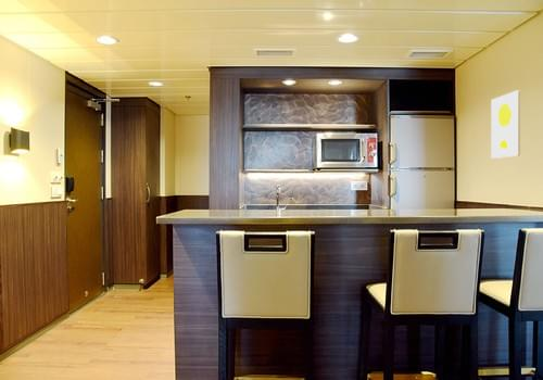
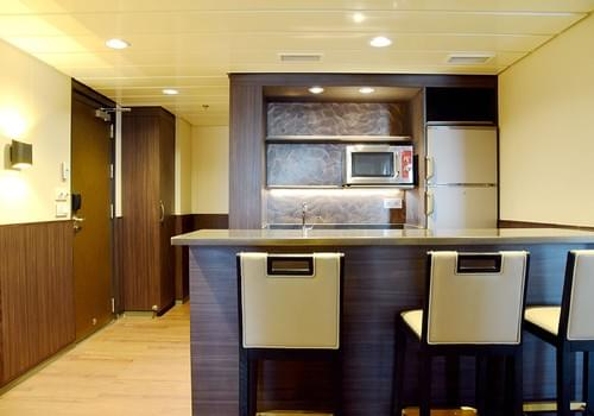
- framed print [490,89,521,160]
